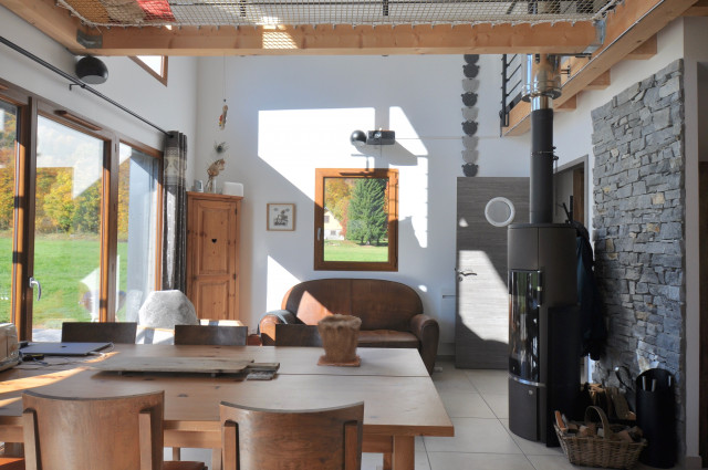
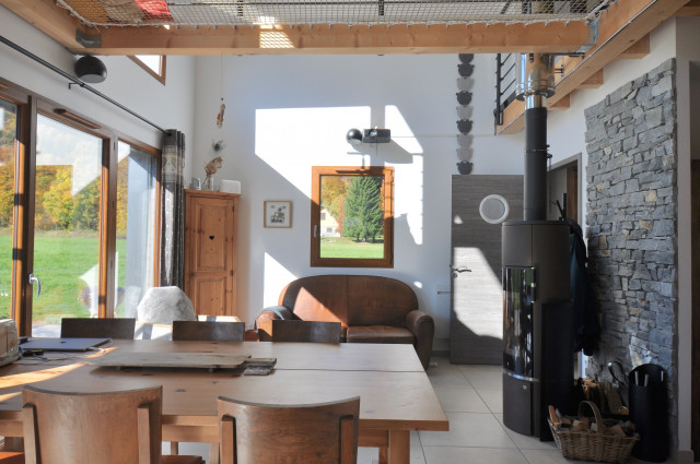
- plant pot [315,313,363,367]
